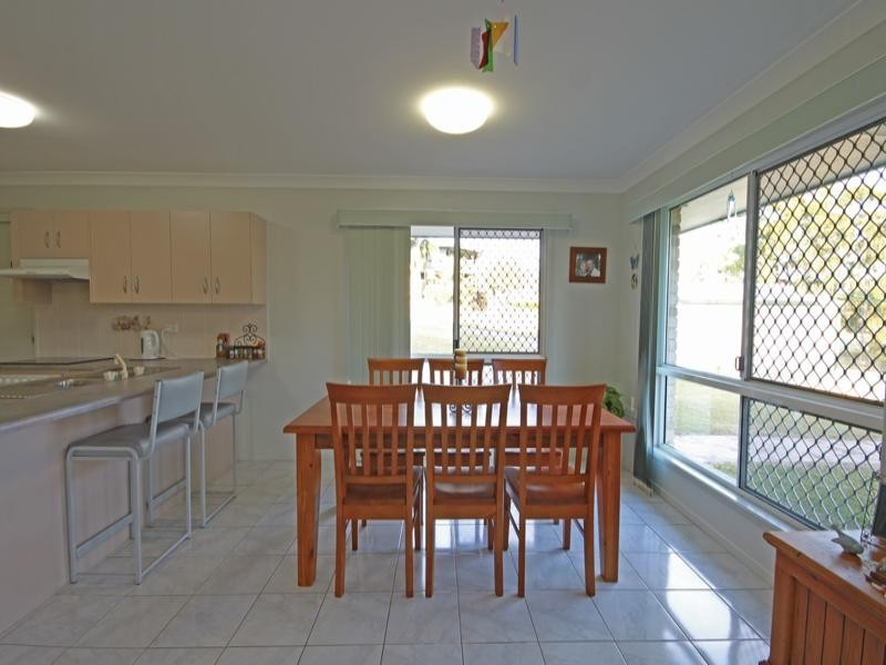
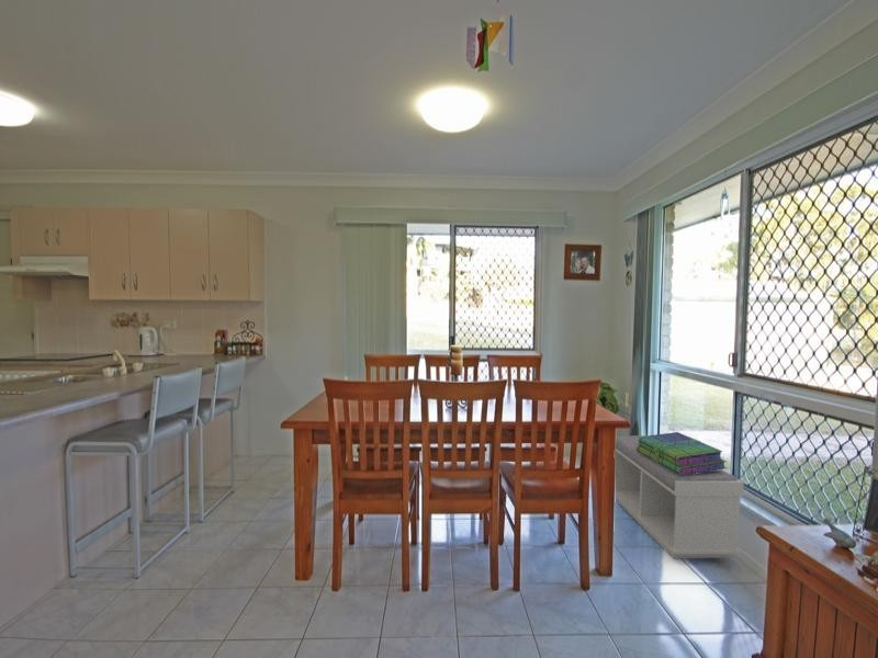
+ stack of books [637,431,728,475]
+ bench [615,434,745,559]
